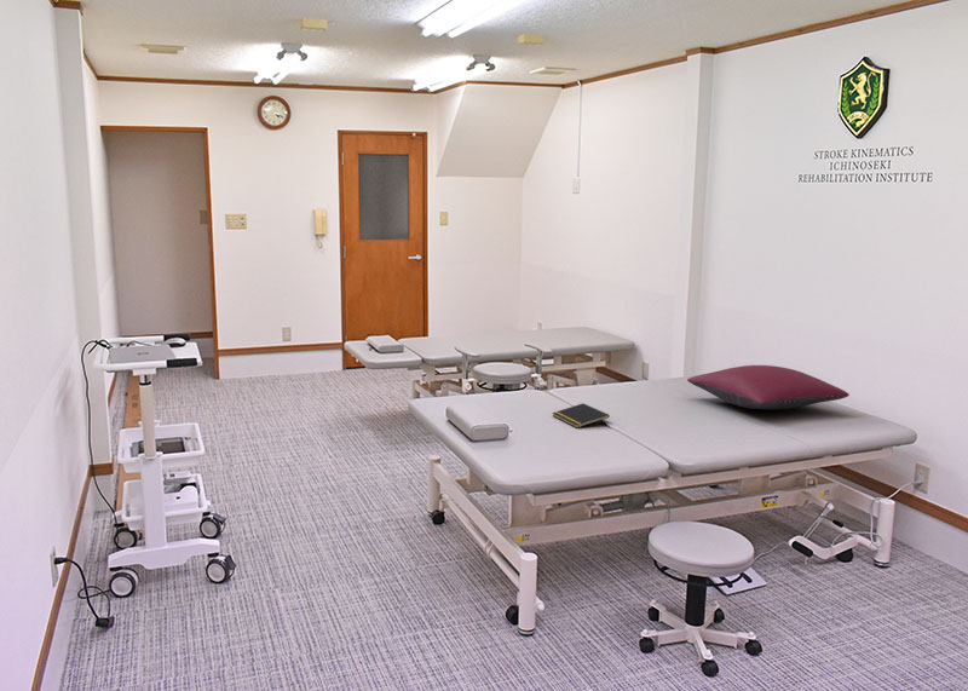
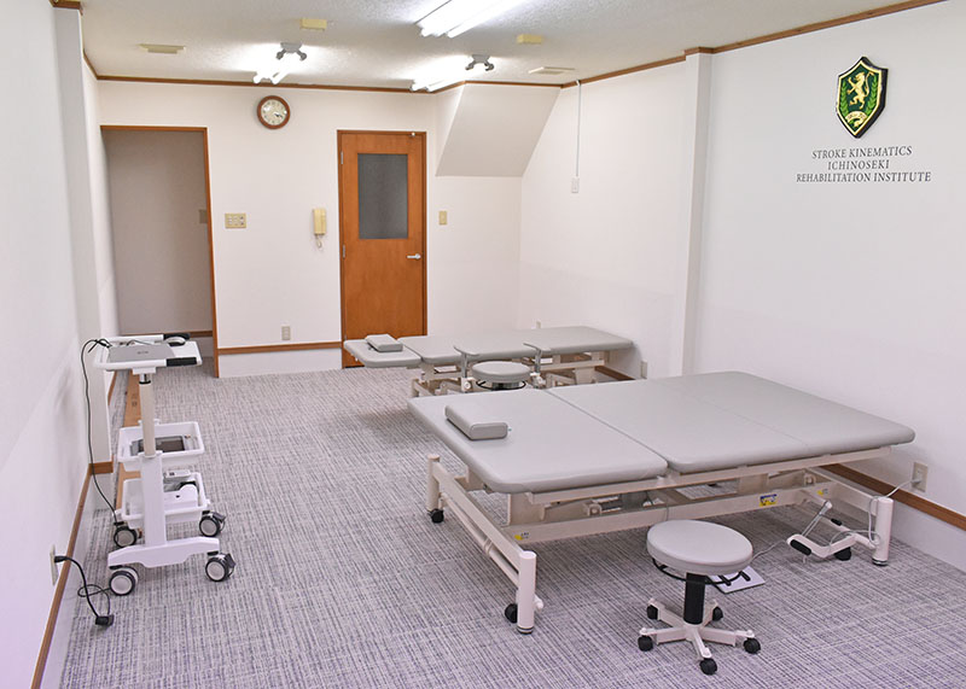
- pillow [686,364,851,411]
- notepad [551,402,611,430]
